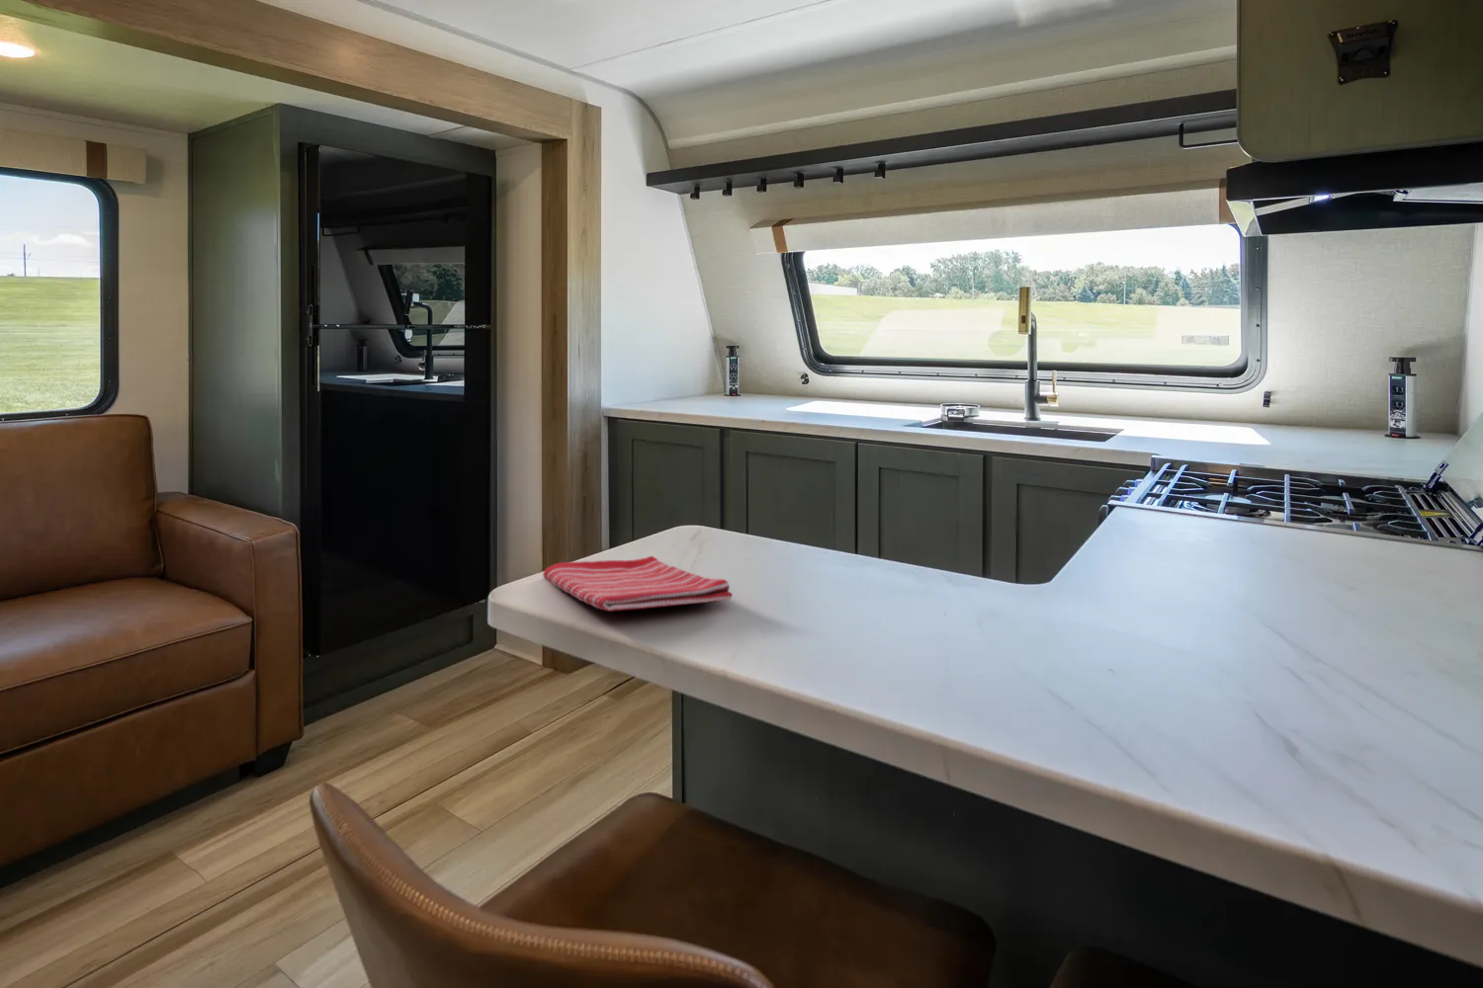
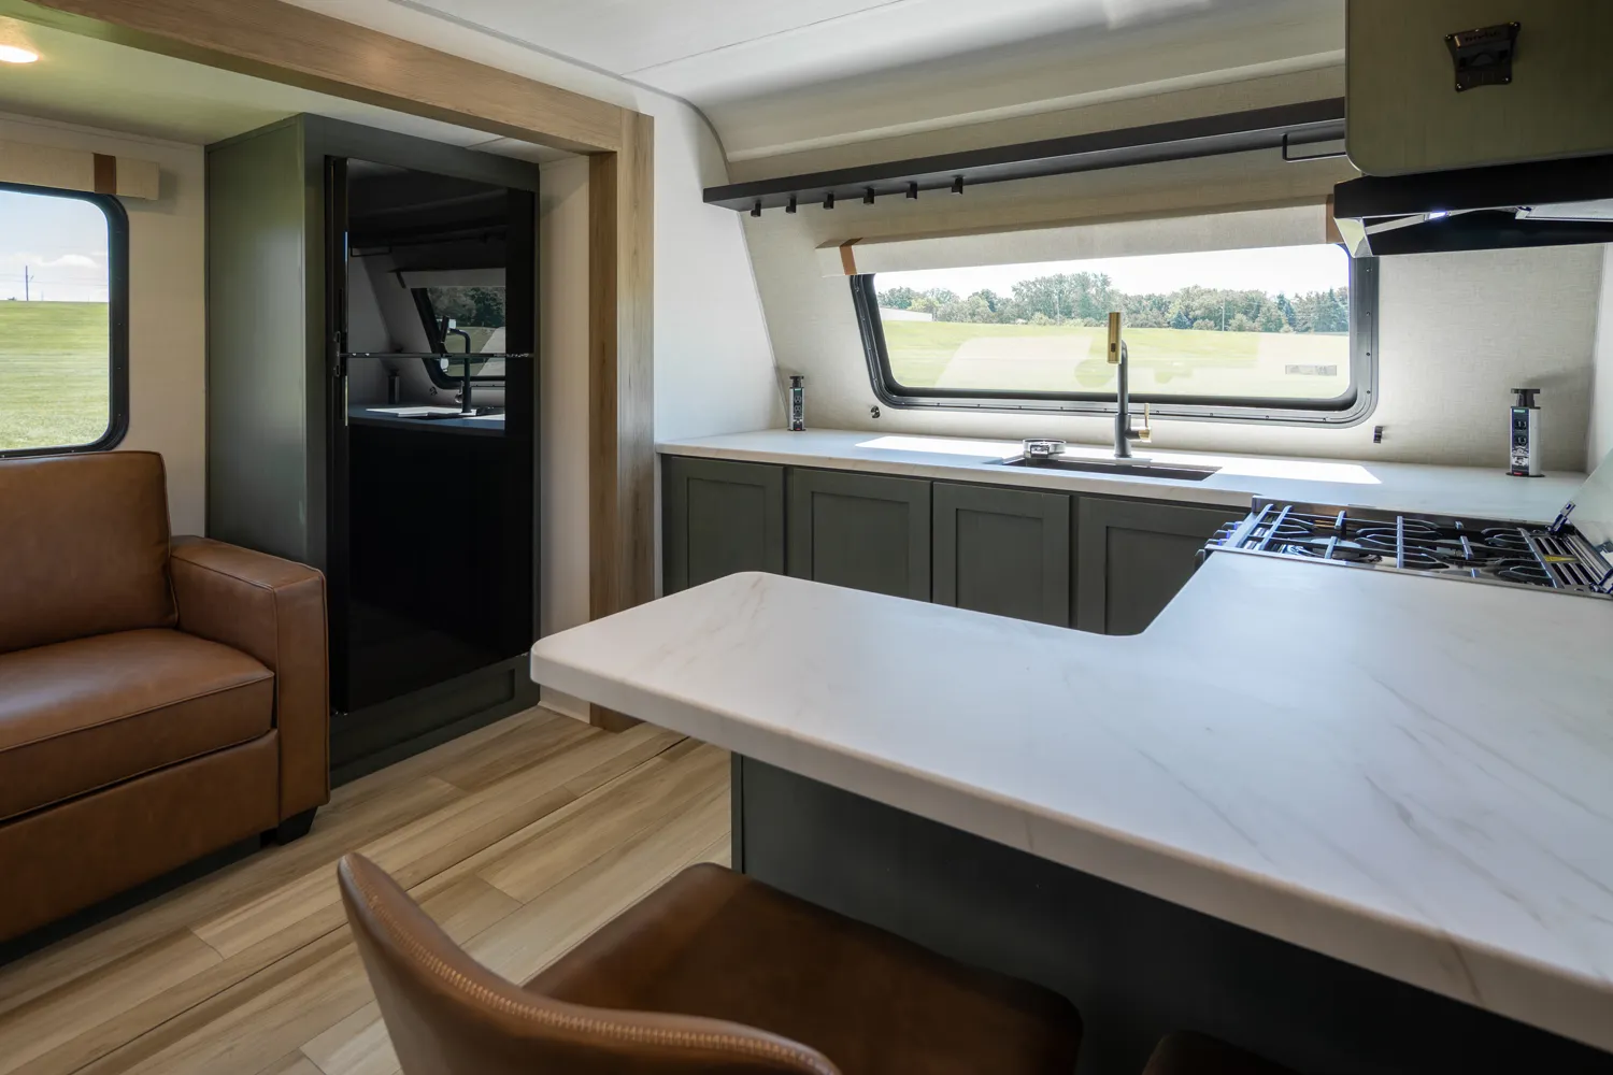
- dish towel [542,556,734,613]
